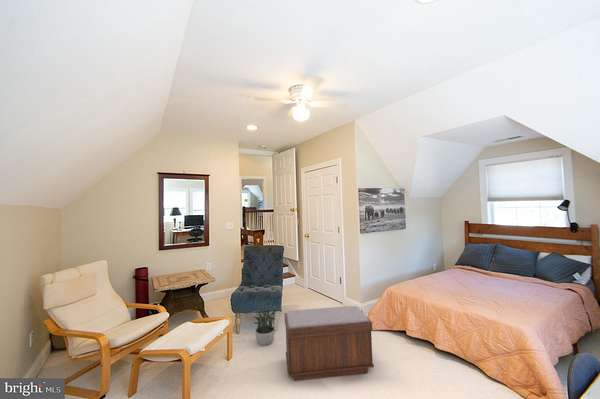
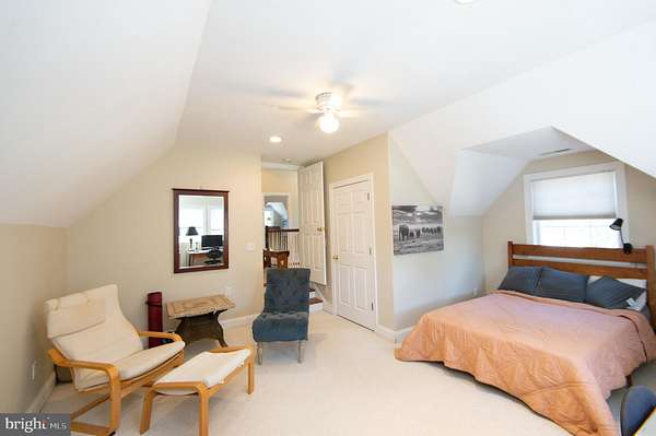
- bench [284,305,375,382]
- potted plant [251,302,279,346]
